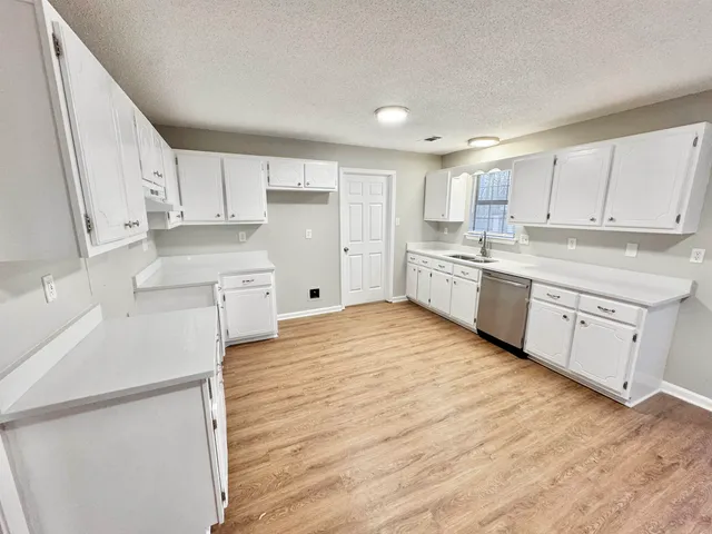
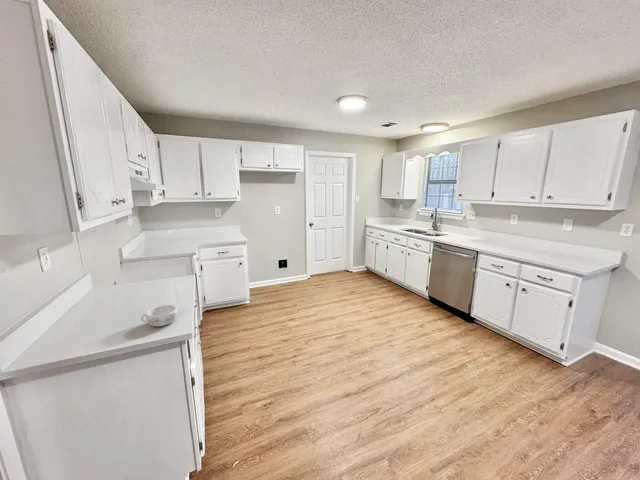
+ decorative bowl [140,304,178,327]
